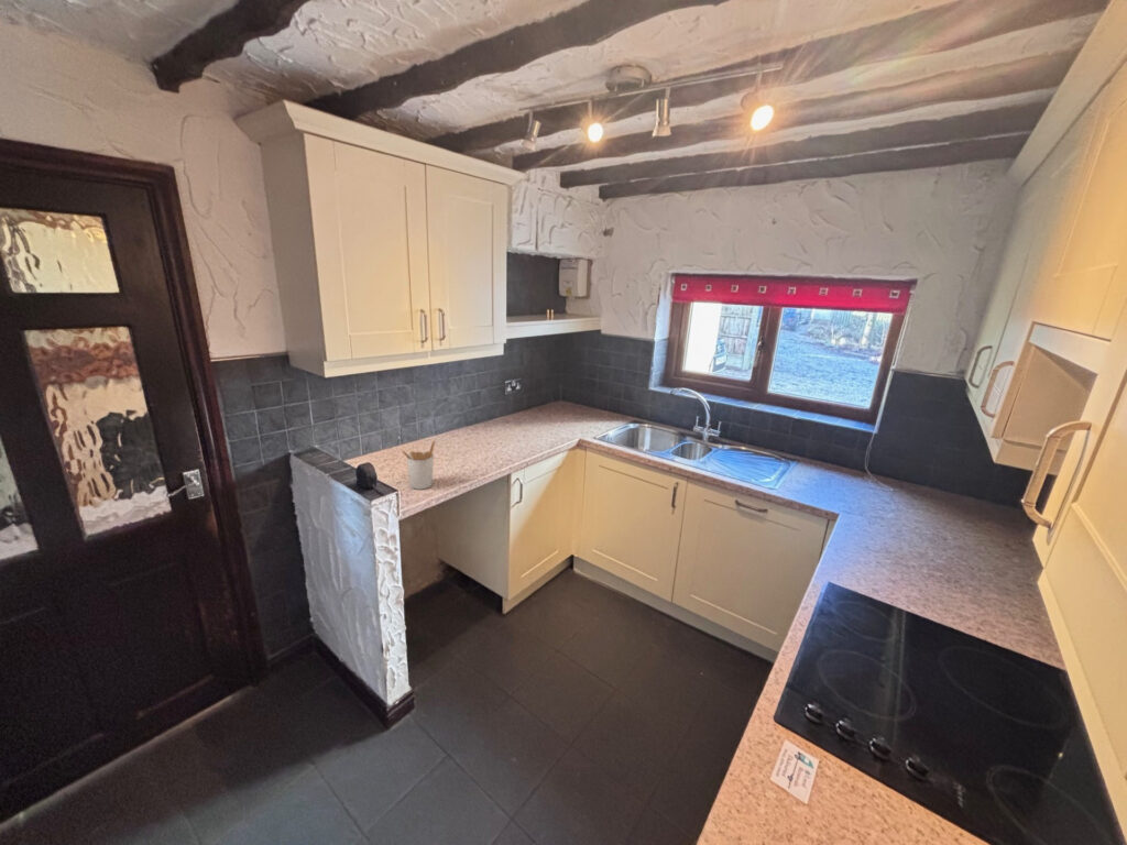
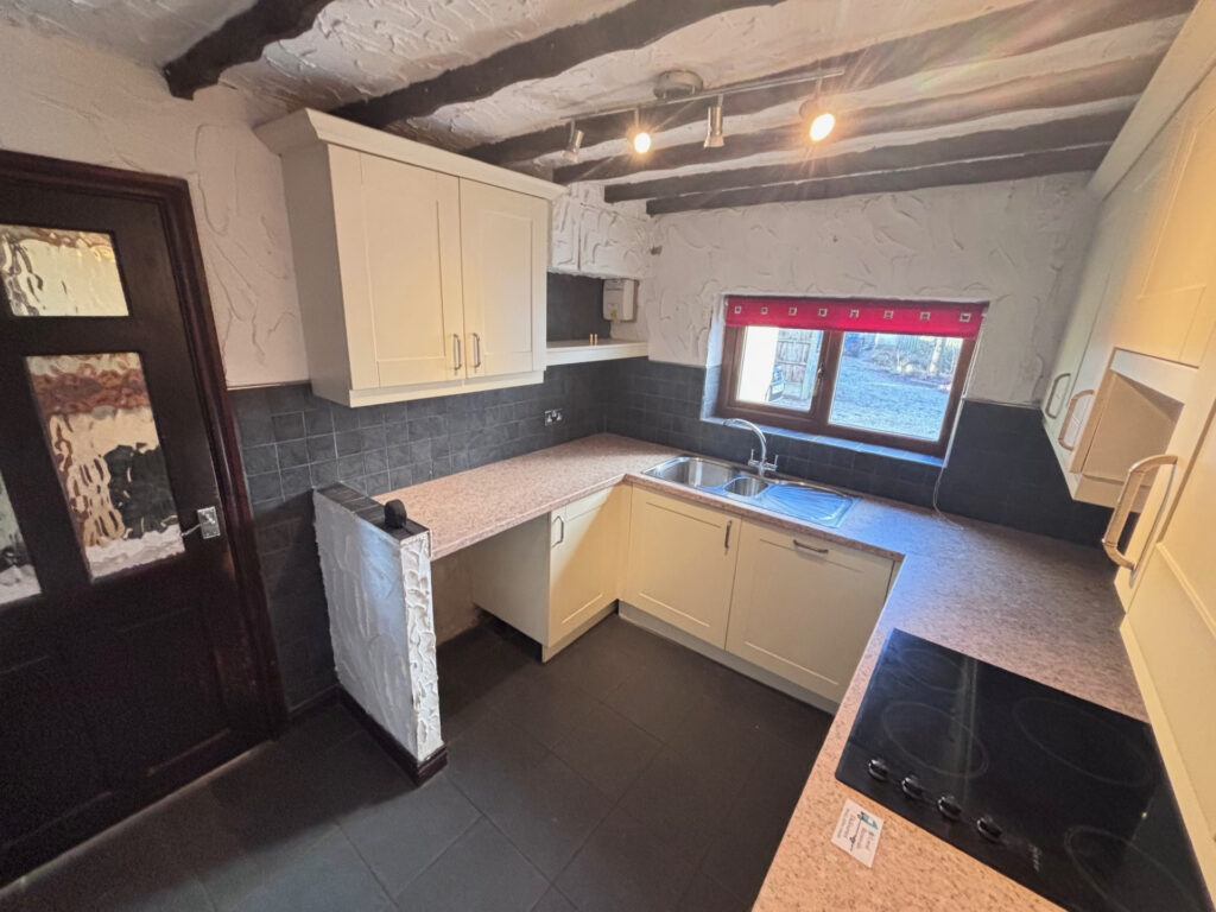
- utensil holder [401,439,436,491]
